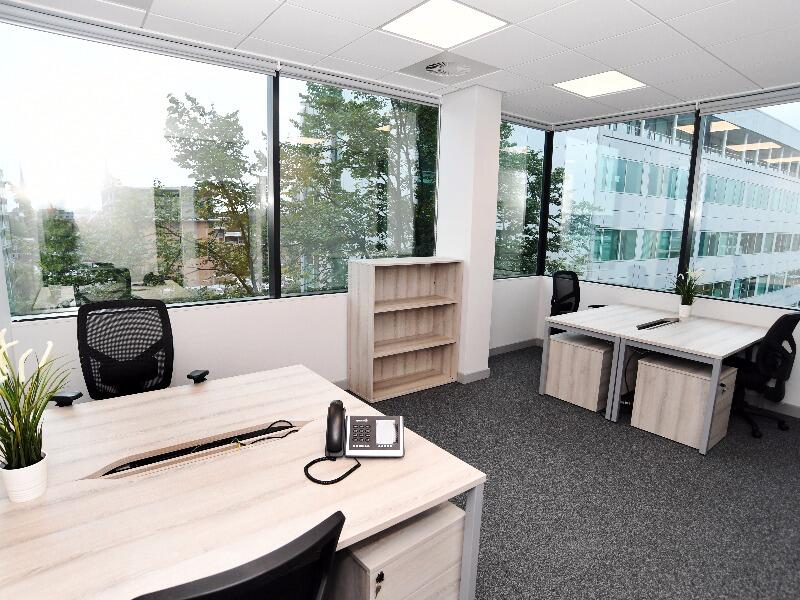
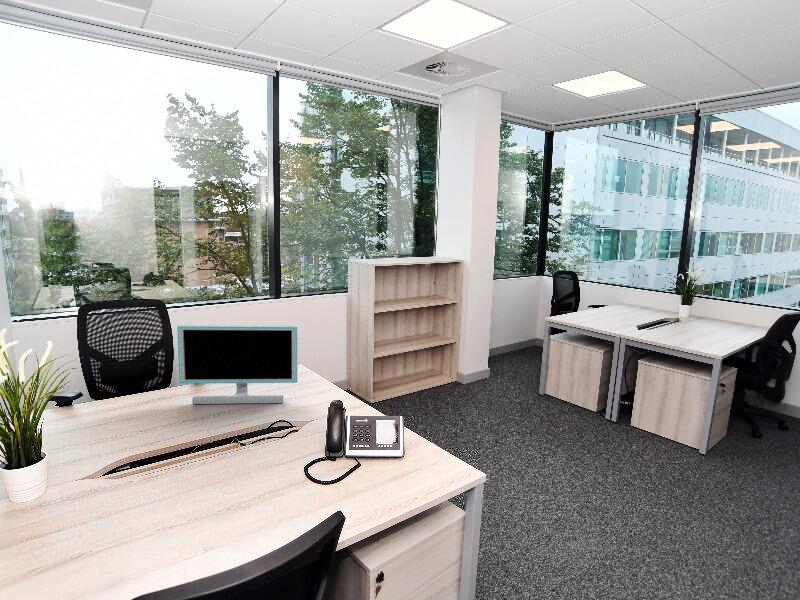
+ monitor [176,324,299,405]
